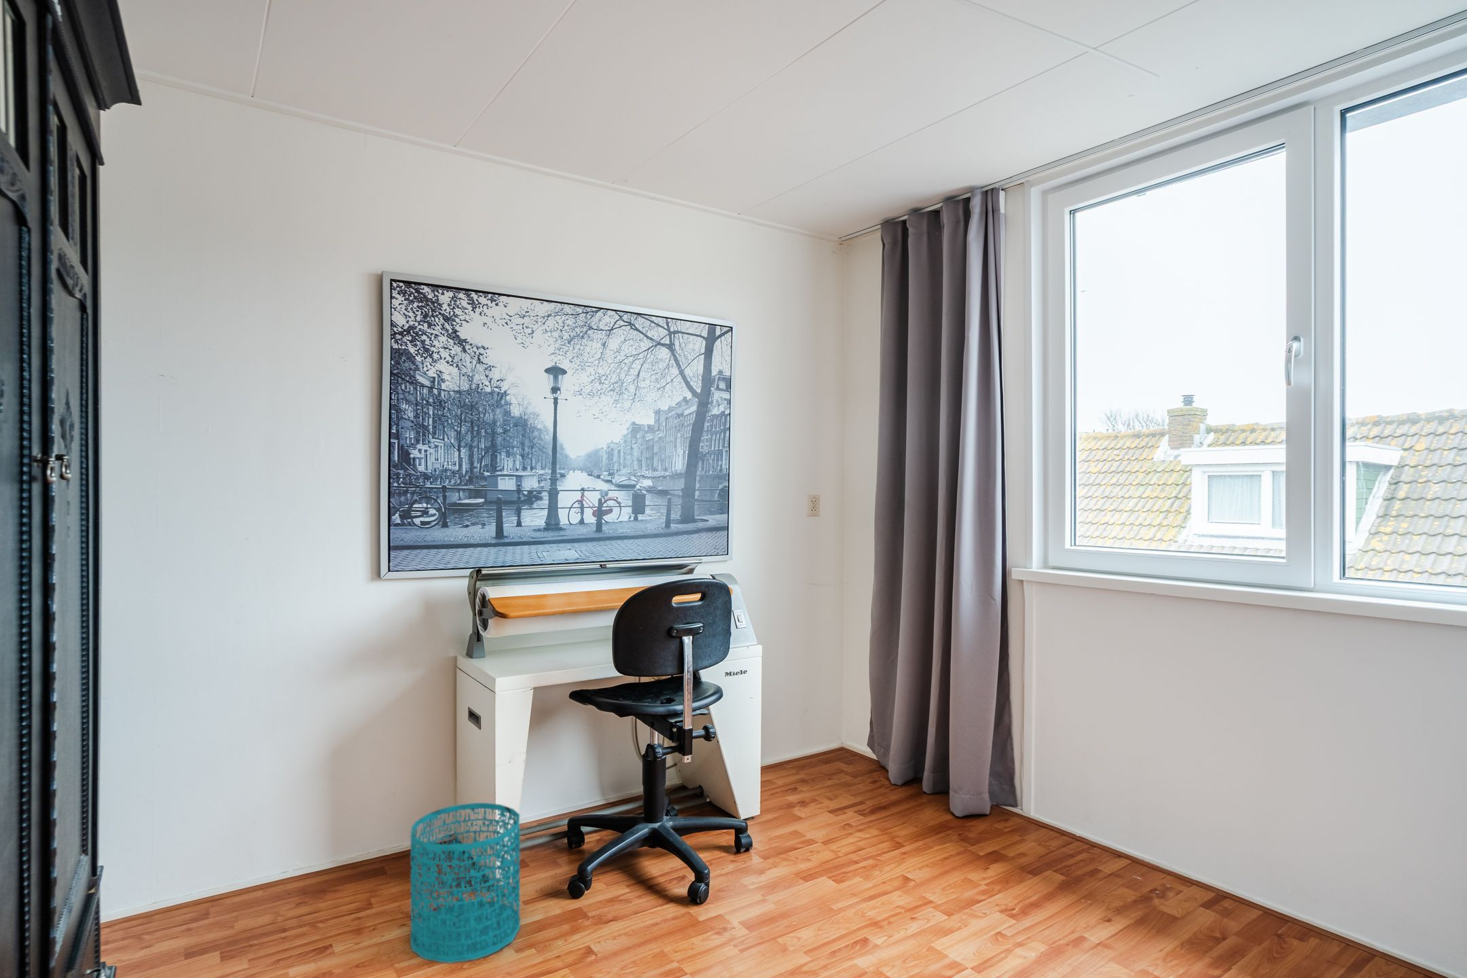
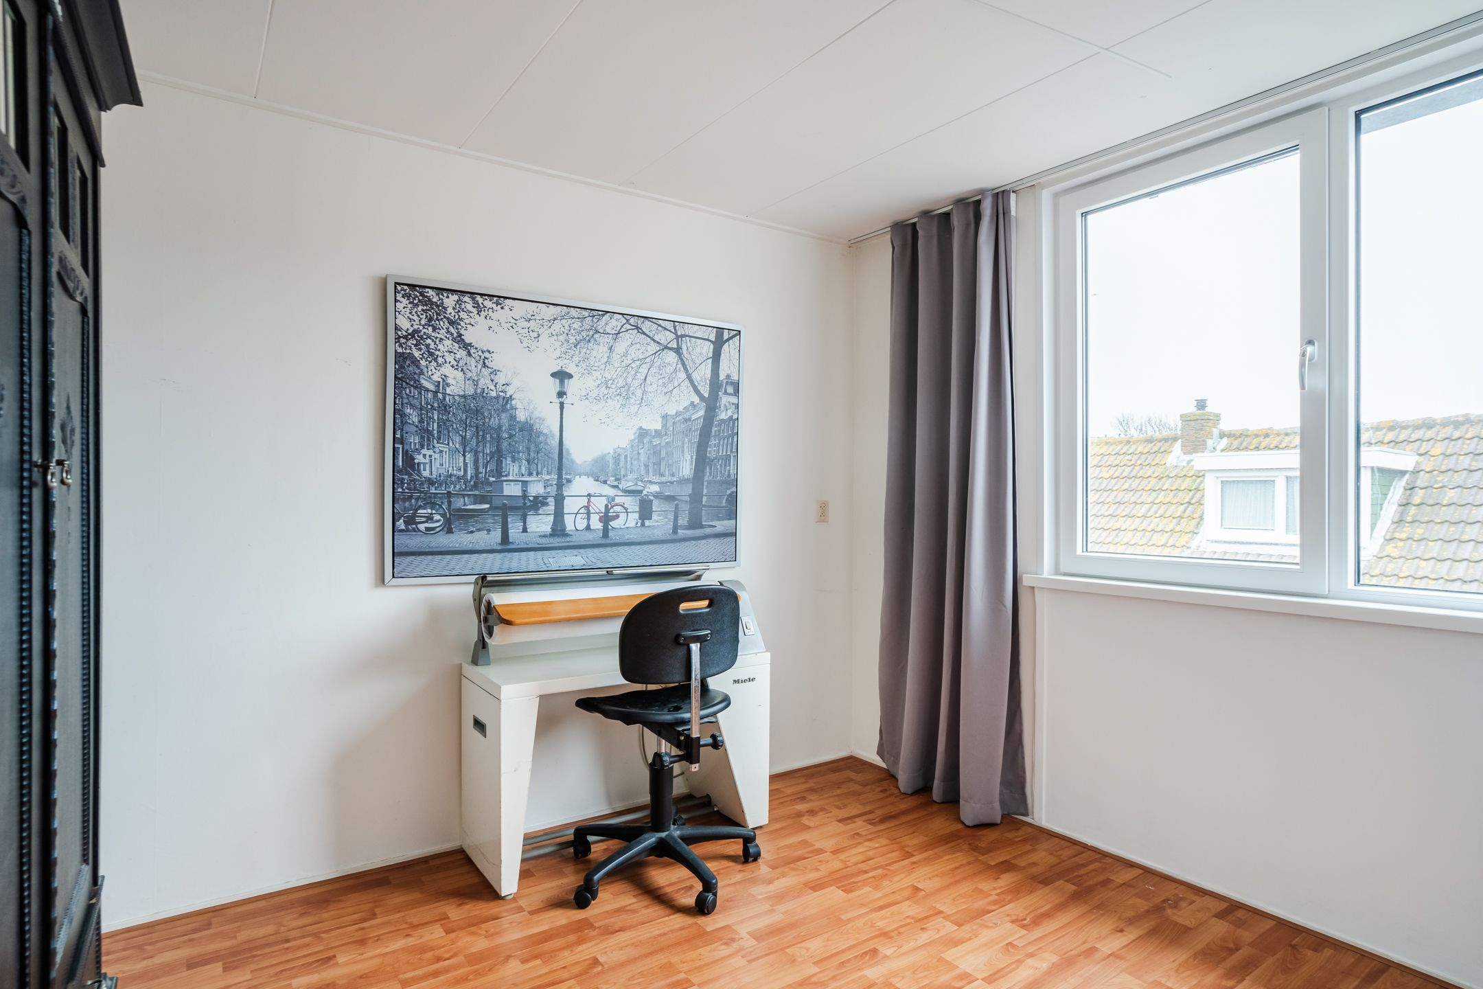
- wastebasket [409,802,521,964]
